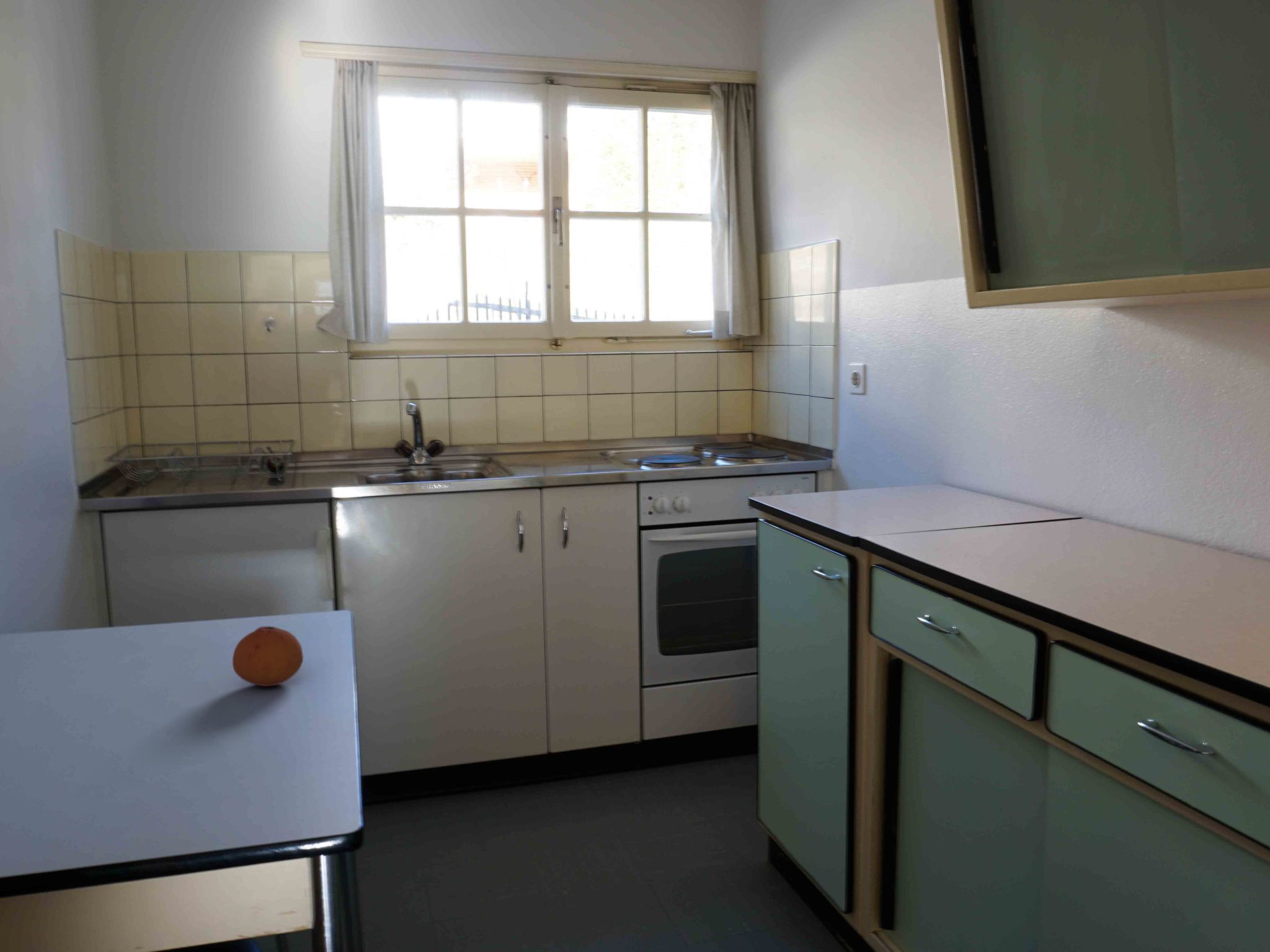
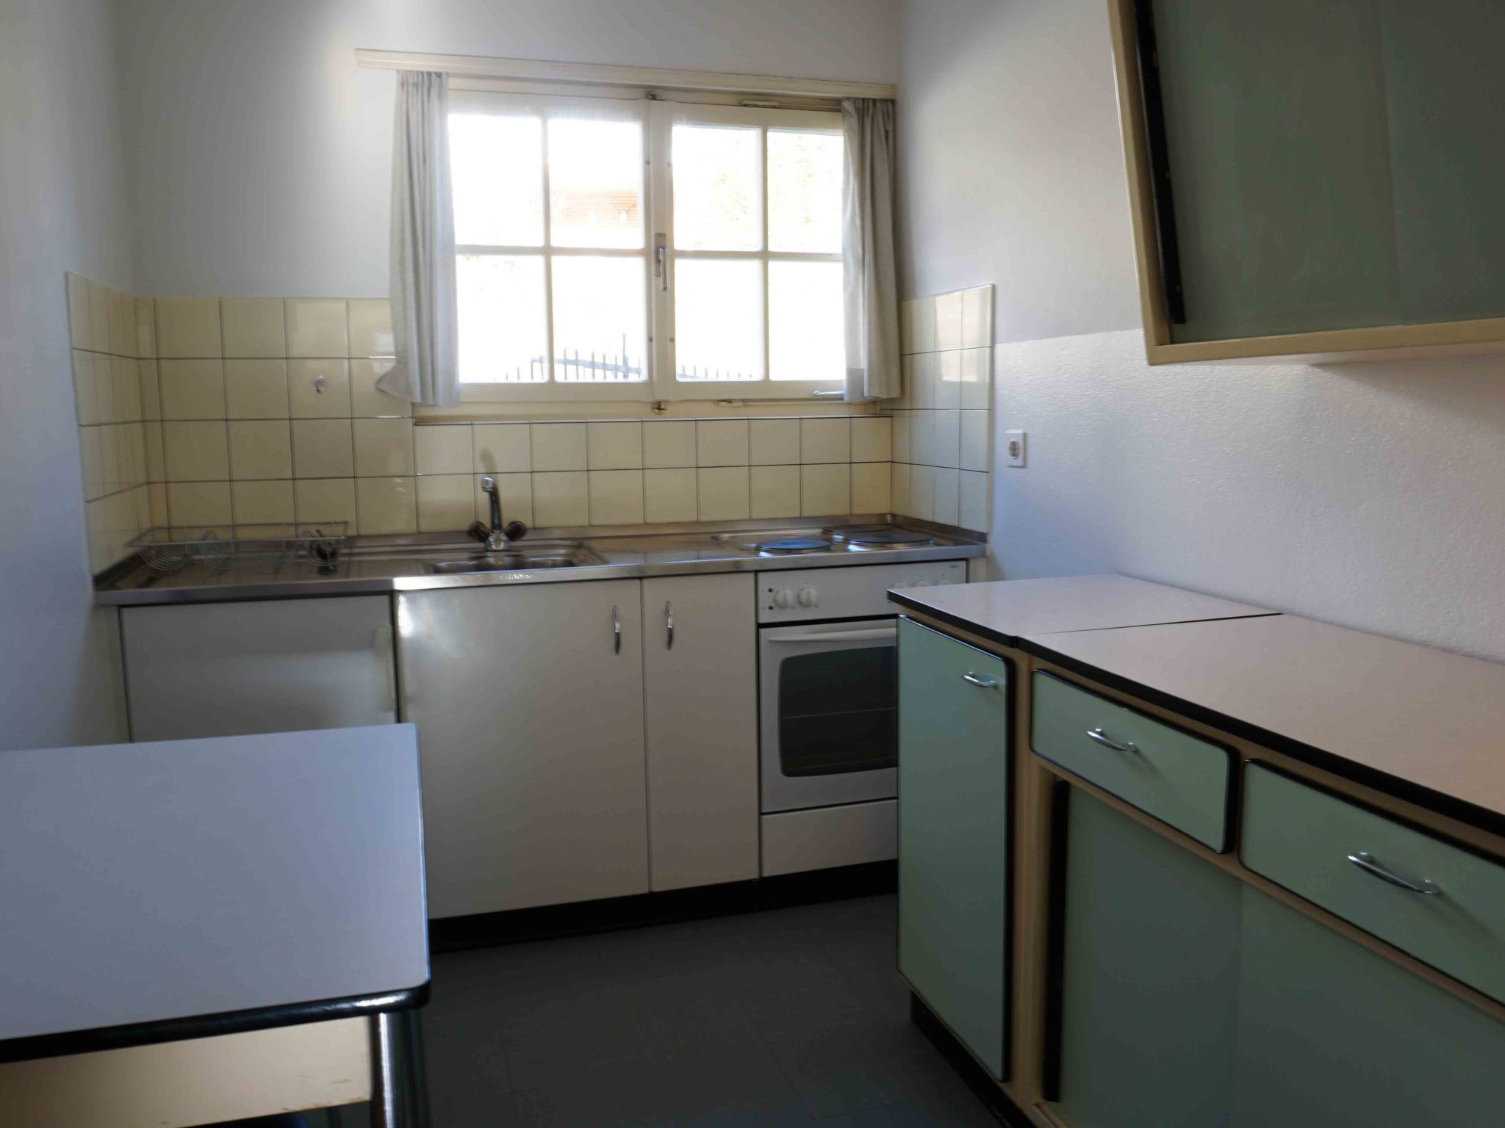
- fruit [232,625,304,687]
